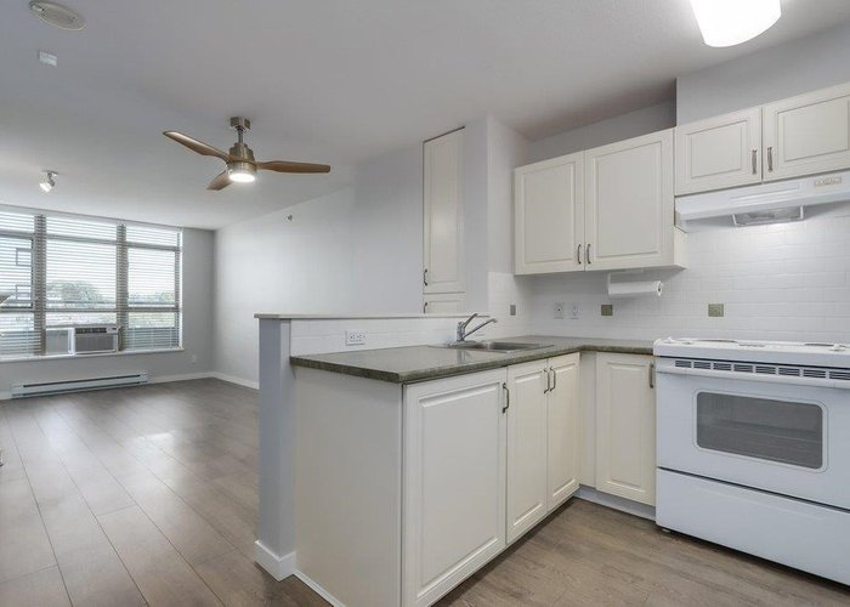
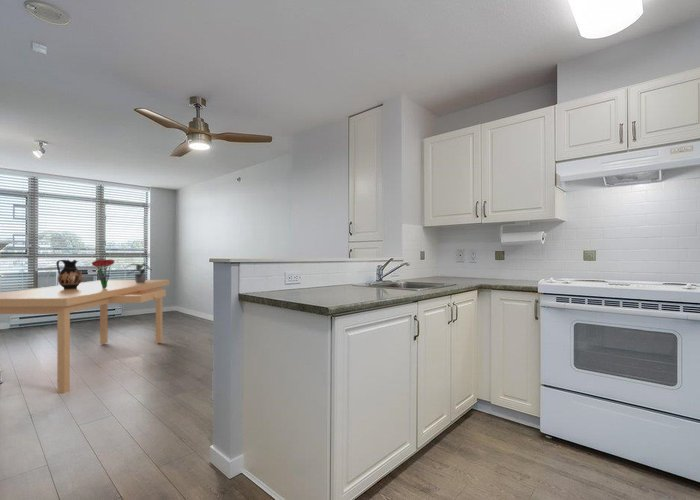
+ desk [0,279,170,394]
+ potted plant [124,262,152,283]
+ bouquet [90,259,115,288]
+ ceramic jug [55,259,83,289]
